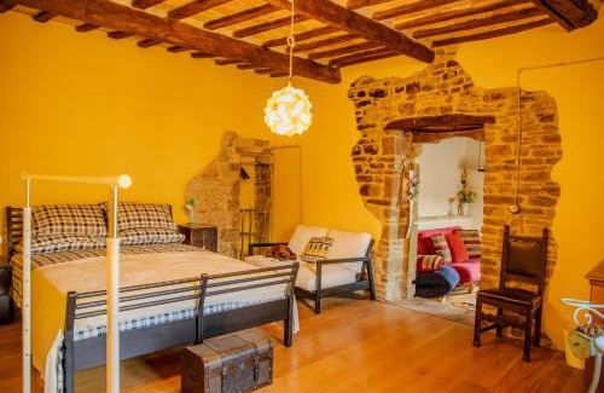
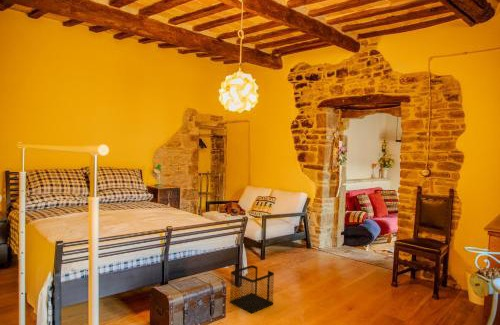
+ wastebasket [229,264,275,314]
